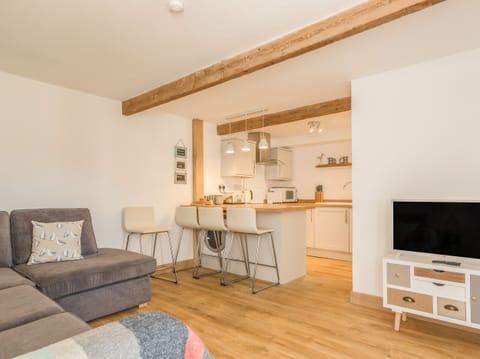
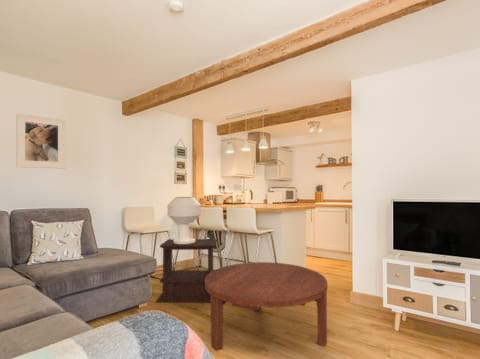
+ table lamp [166,196,202,244]
+ coffee table [205,261,328,352]
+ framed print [15,112,66,170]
+ side table [155,238,218,304]
